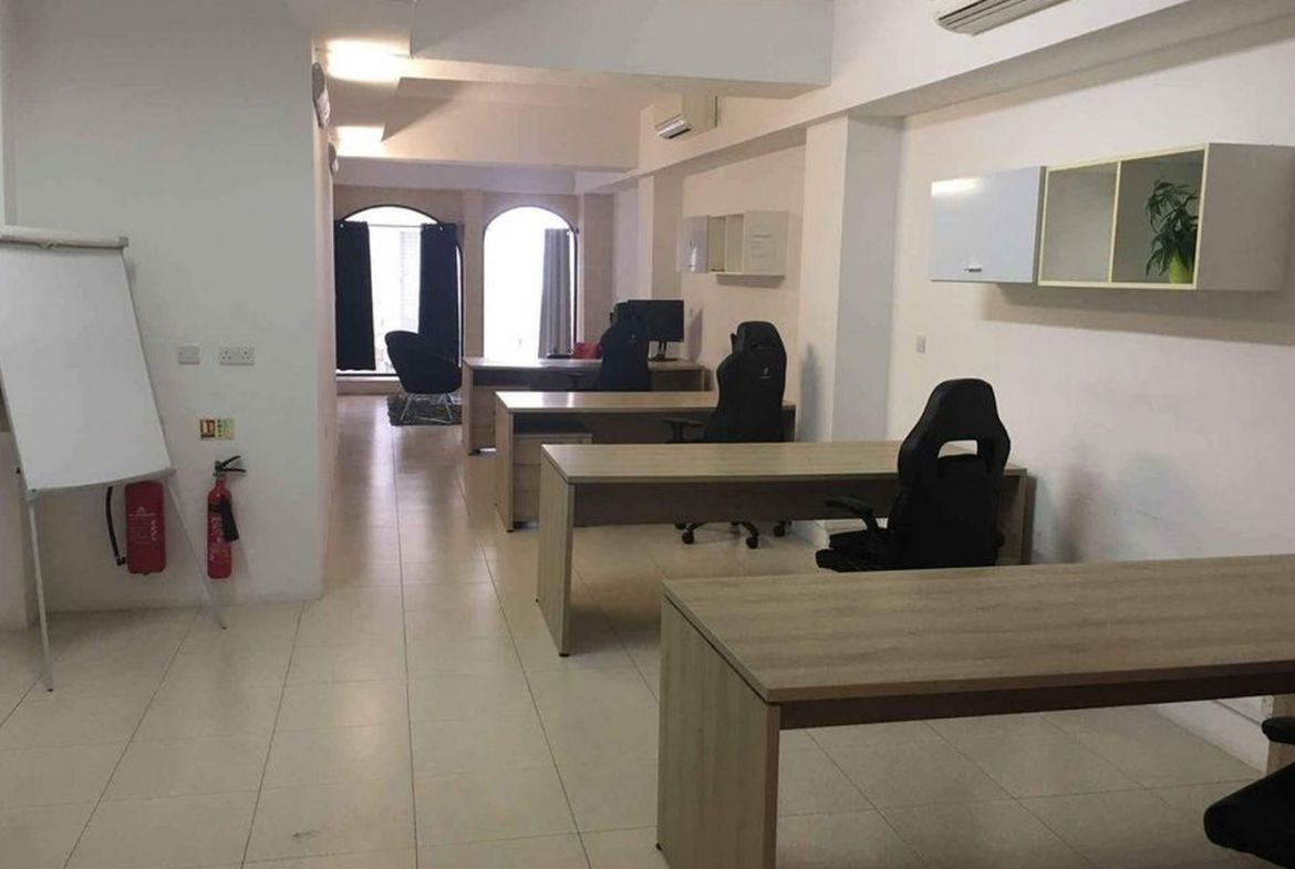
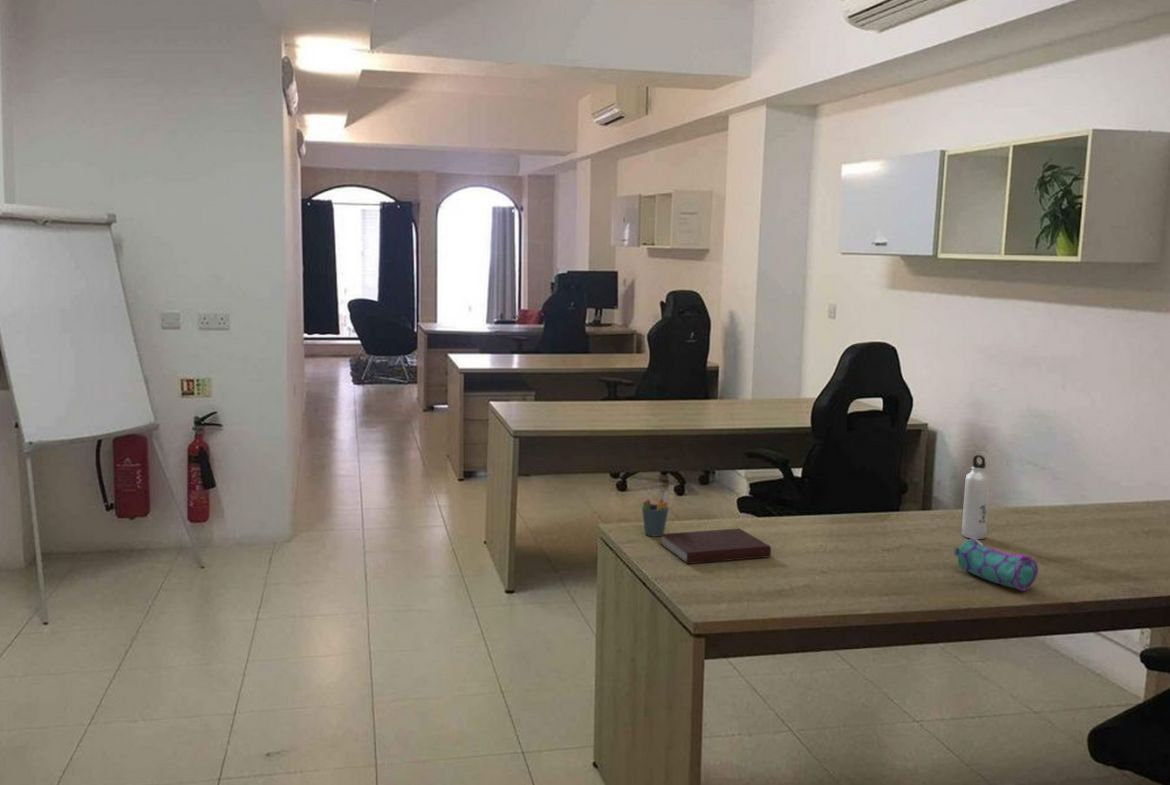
+ pencil case [952,537,1039,592]
+ pen holder [641,490,669,538]
+ notebook [660,527,772,565]
+ water bottle [961,454,991,540]
